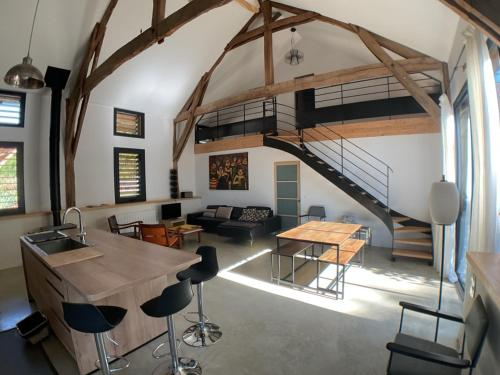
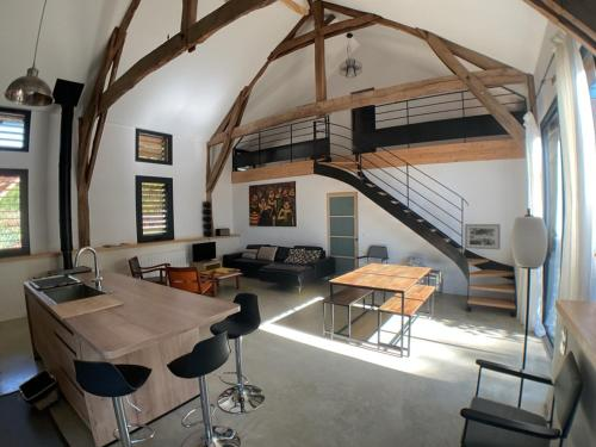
+ wall art [464,223,502,250]
